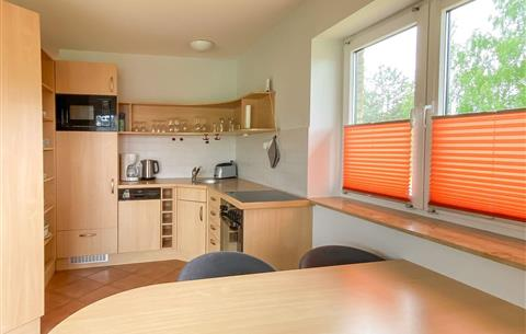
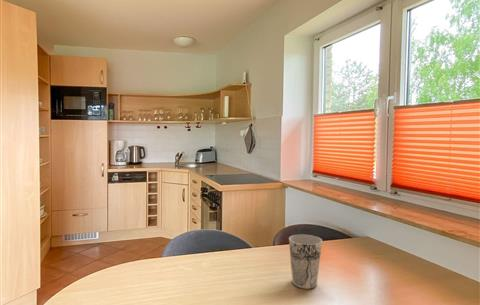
+ cup [288,234,323,290]
